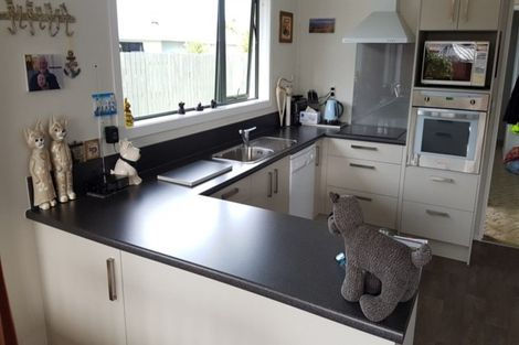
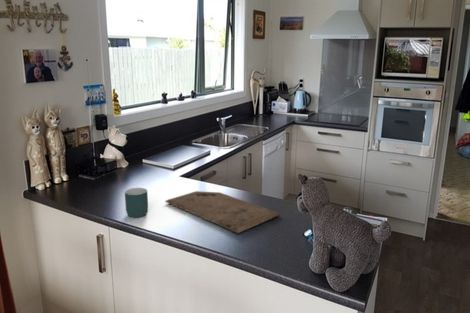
+ mug [124,187,149,218]
+ cutting board [164,190,281,234]
